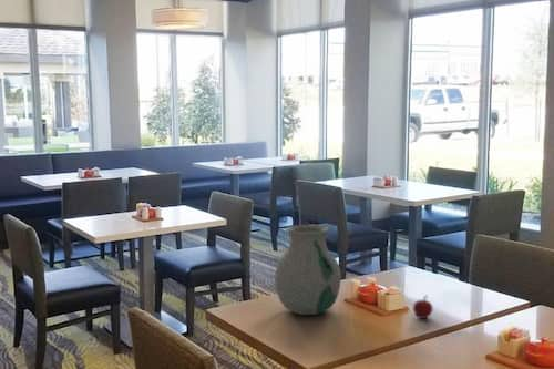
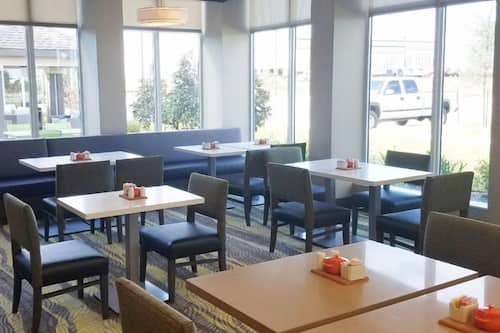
- apple [412,295,434,319]
- vase [274,224,342,316]
